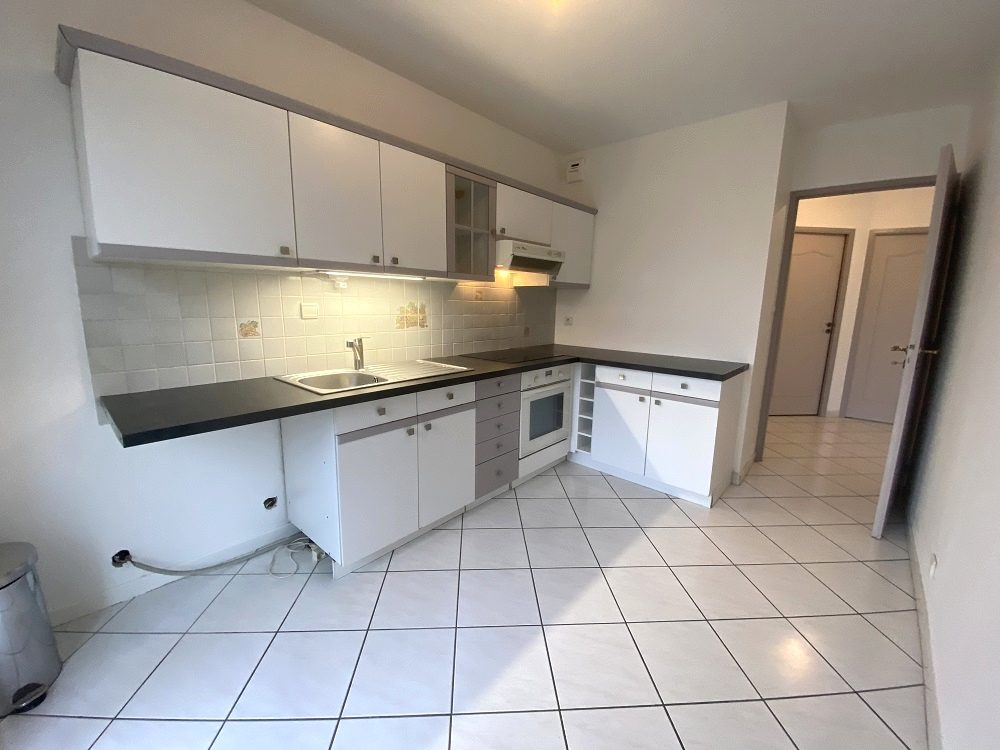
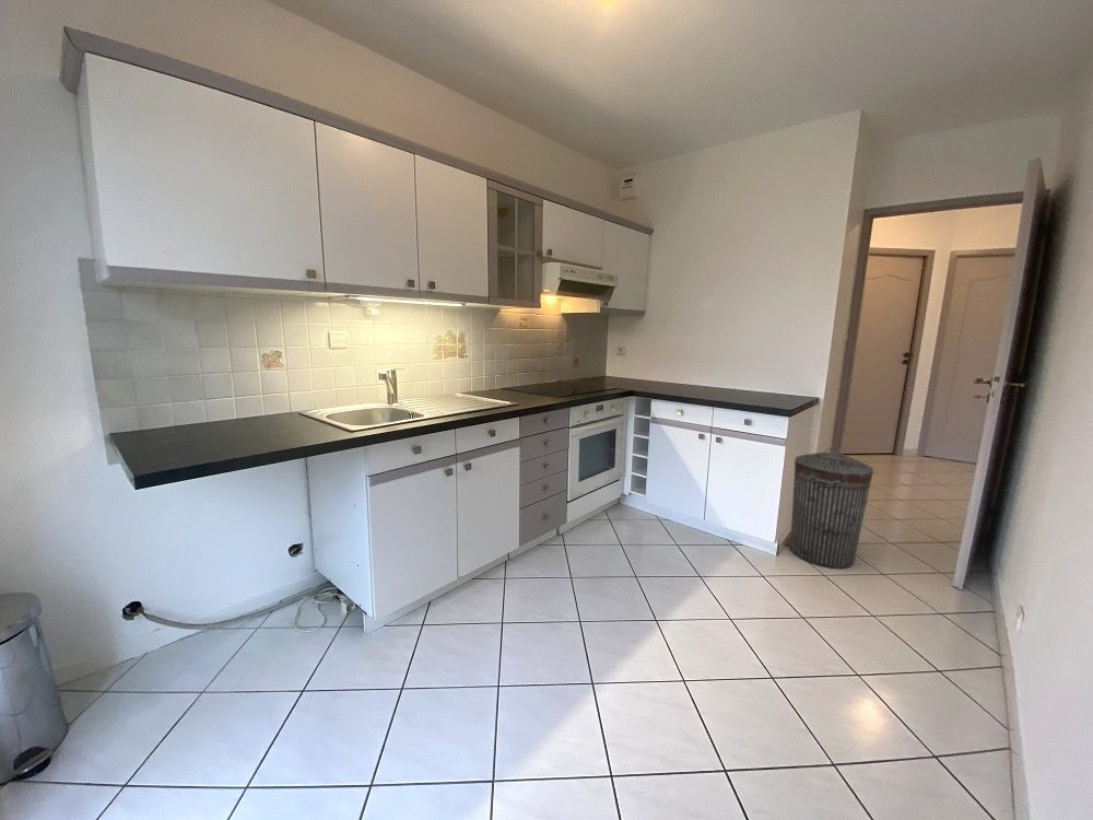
+ trash can [789,447,874,570]
